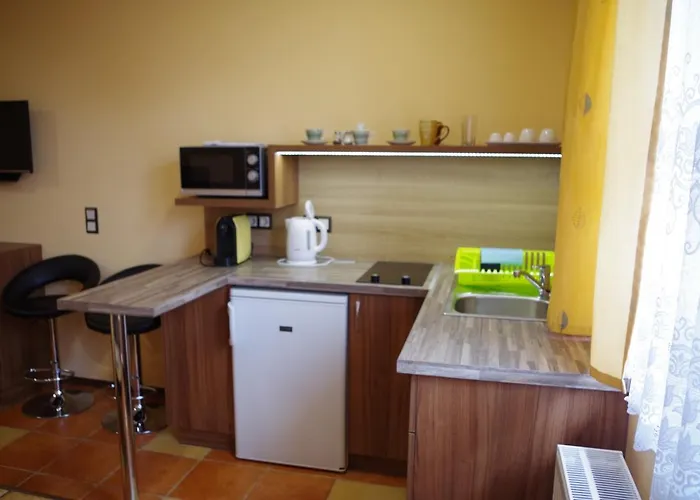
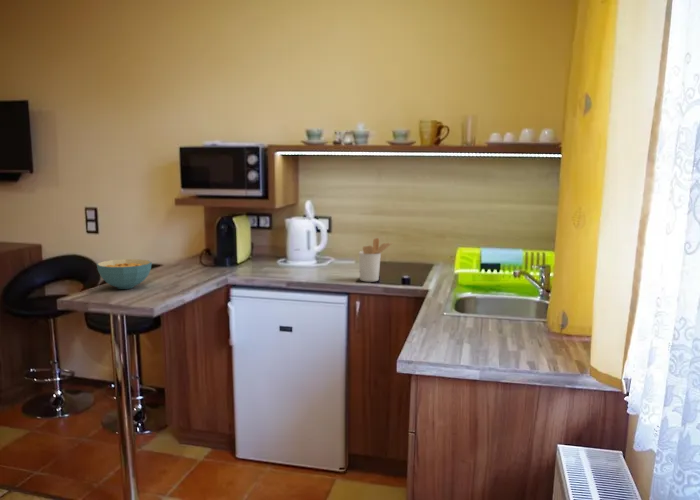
+ utensil holder [358,237,394,282]
+ cereal bowl [96,258,153,290]
